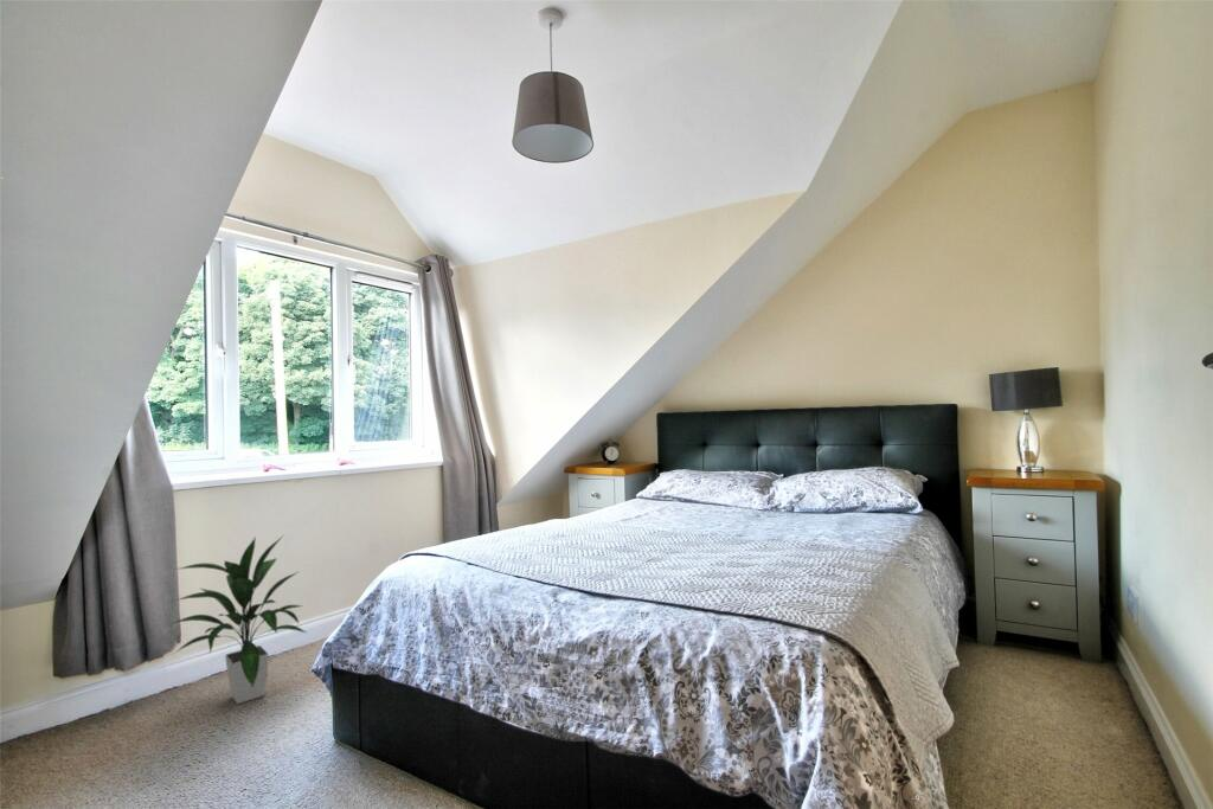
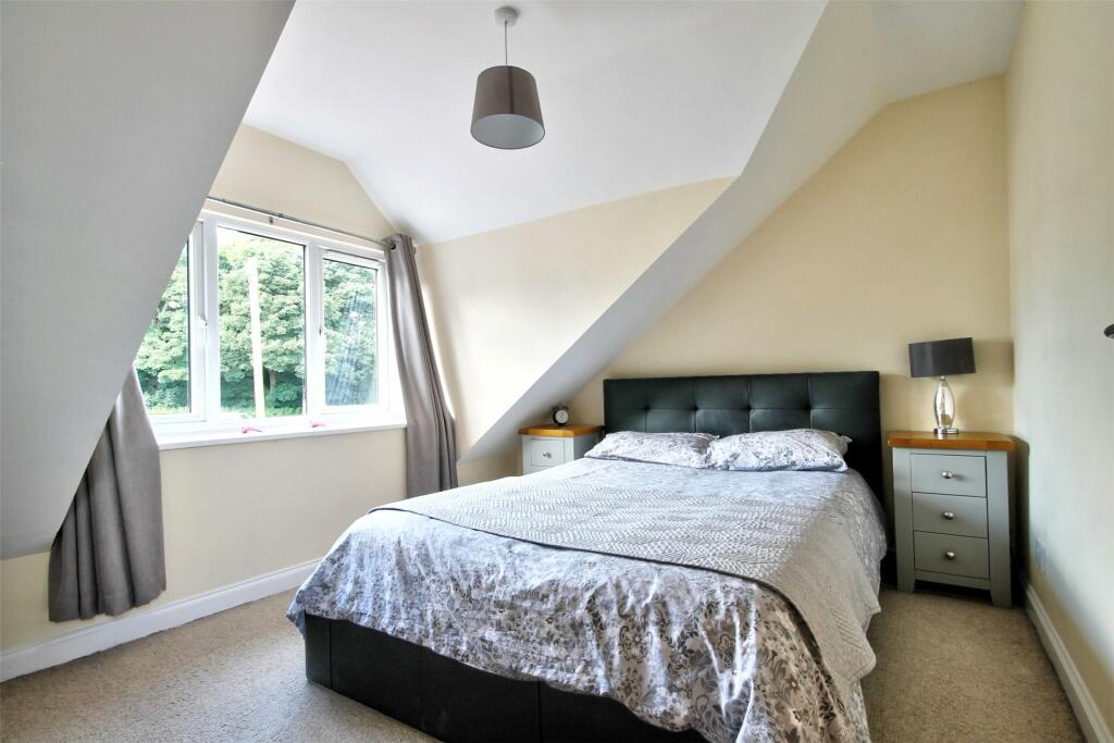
- indoor plant [169,533,307,705]
